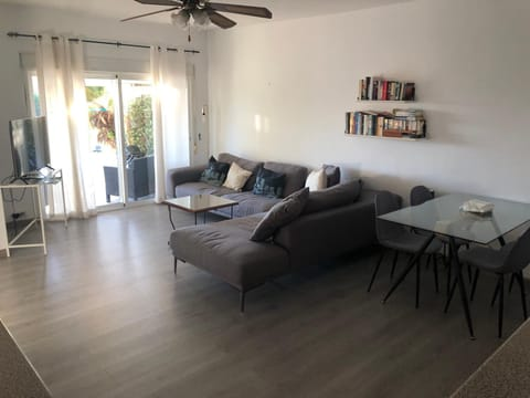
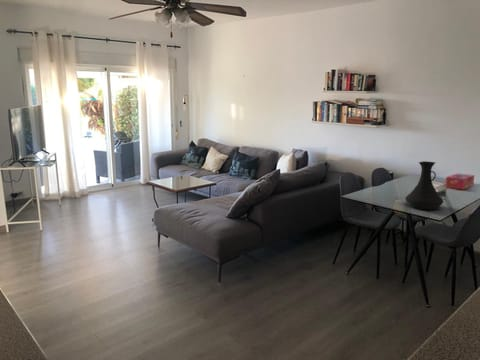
+ tissue box [444,172,475,191]
+ vase [404,160,444,211]
